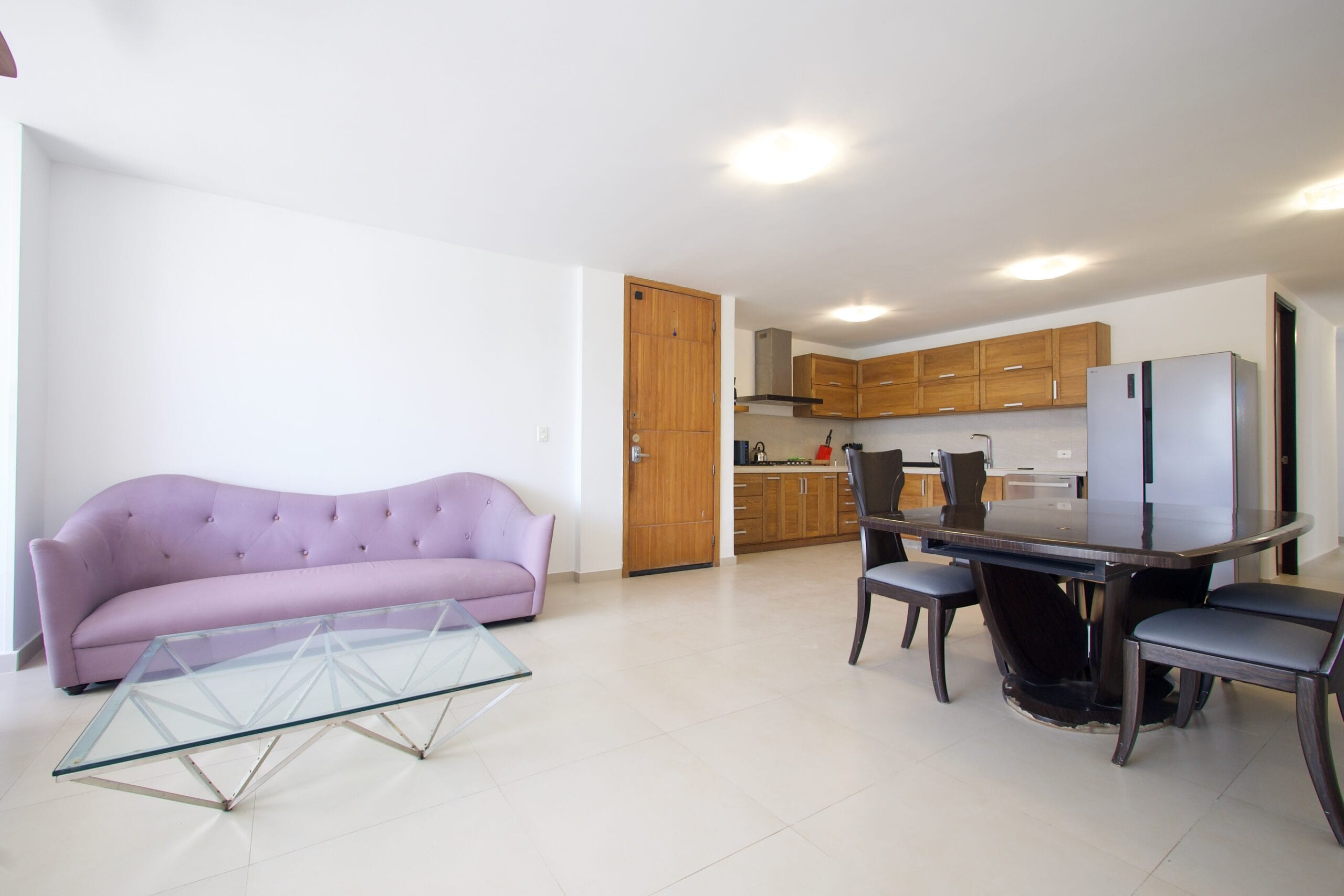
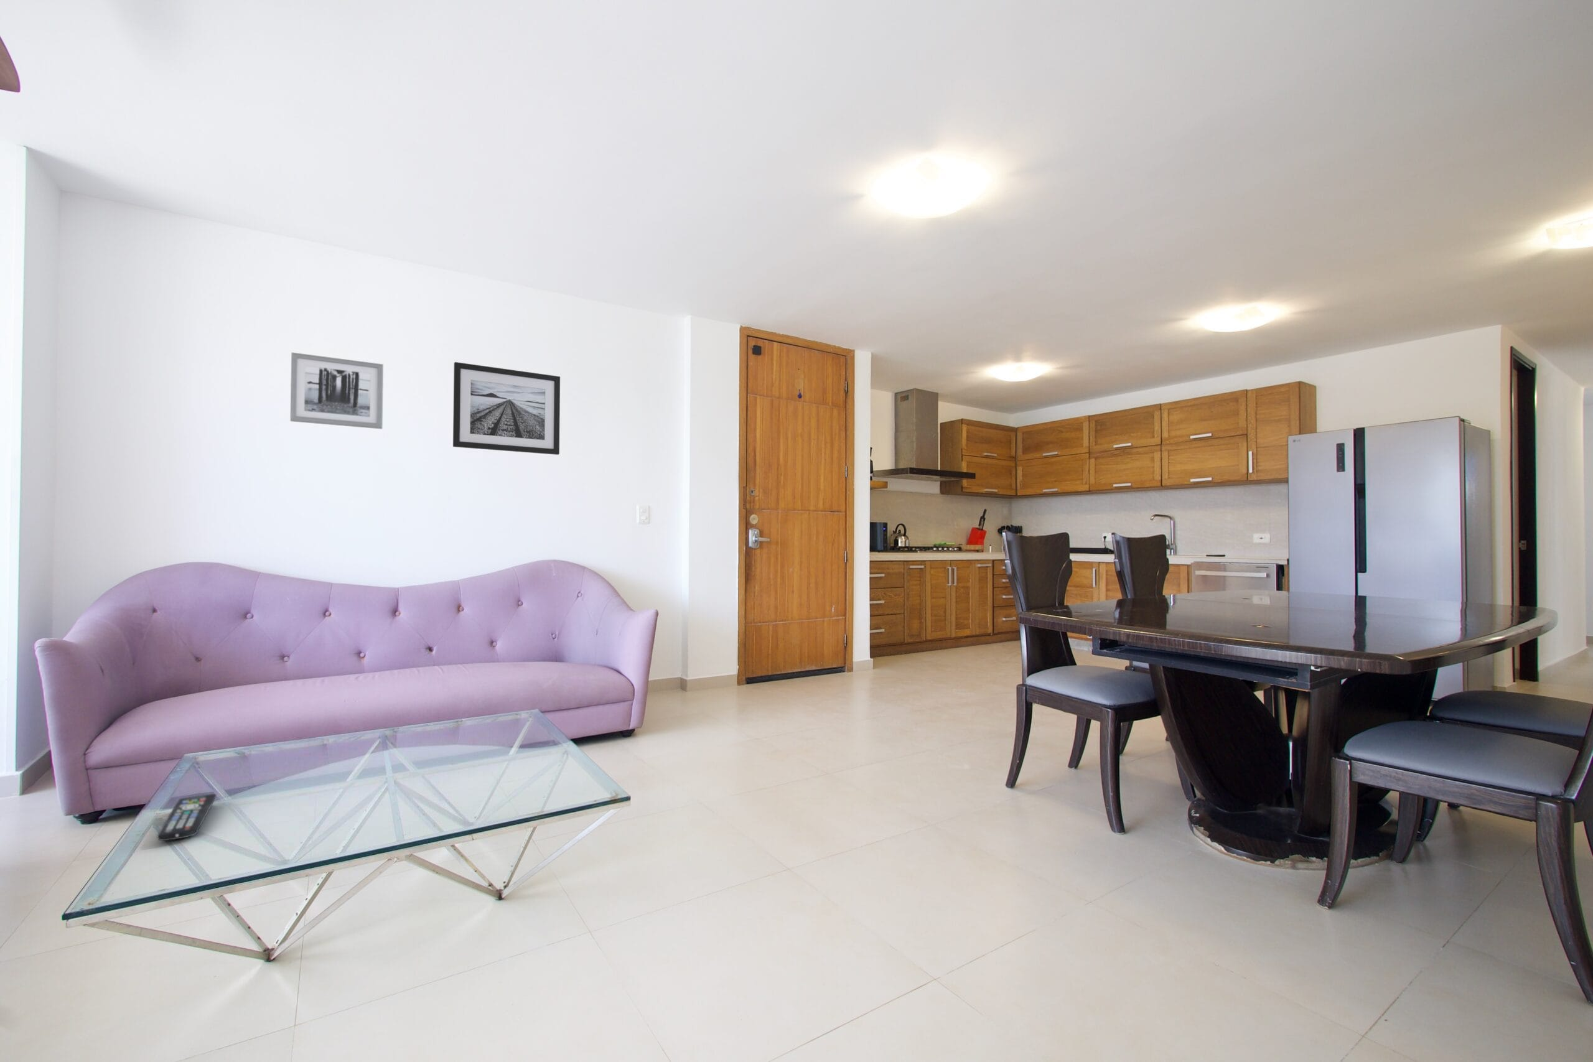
+ remote control [156,793,217,842]
+ wall art [453,362,561,455]
+ wall art [289,352,384,429]
